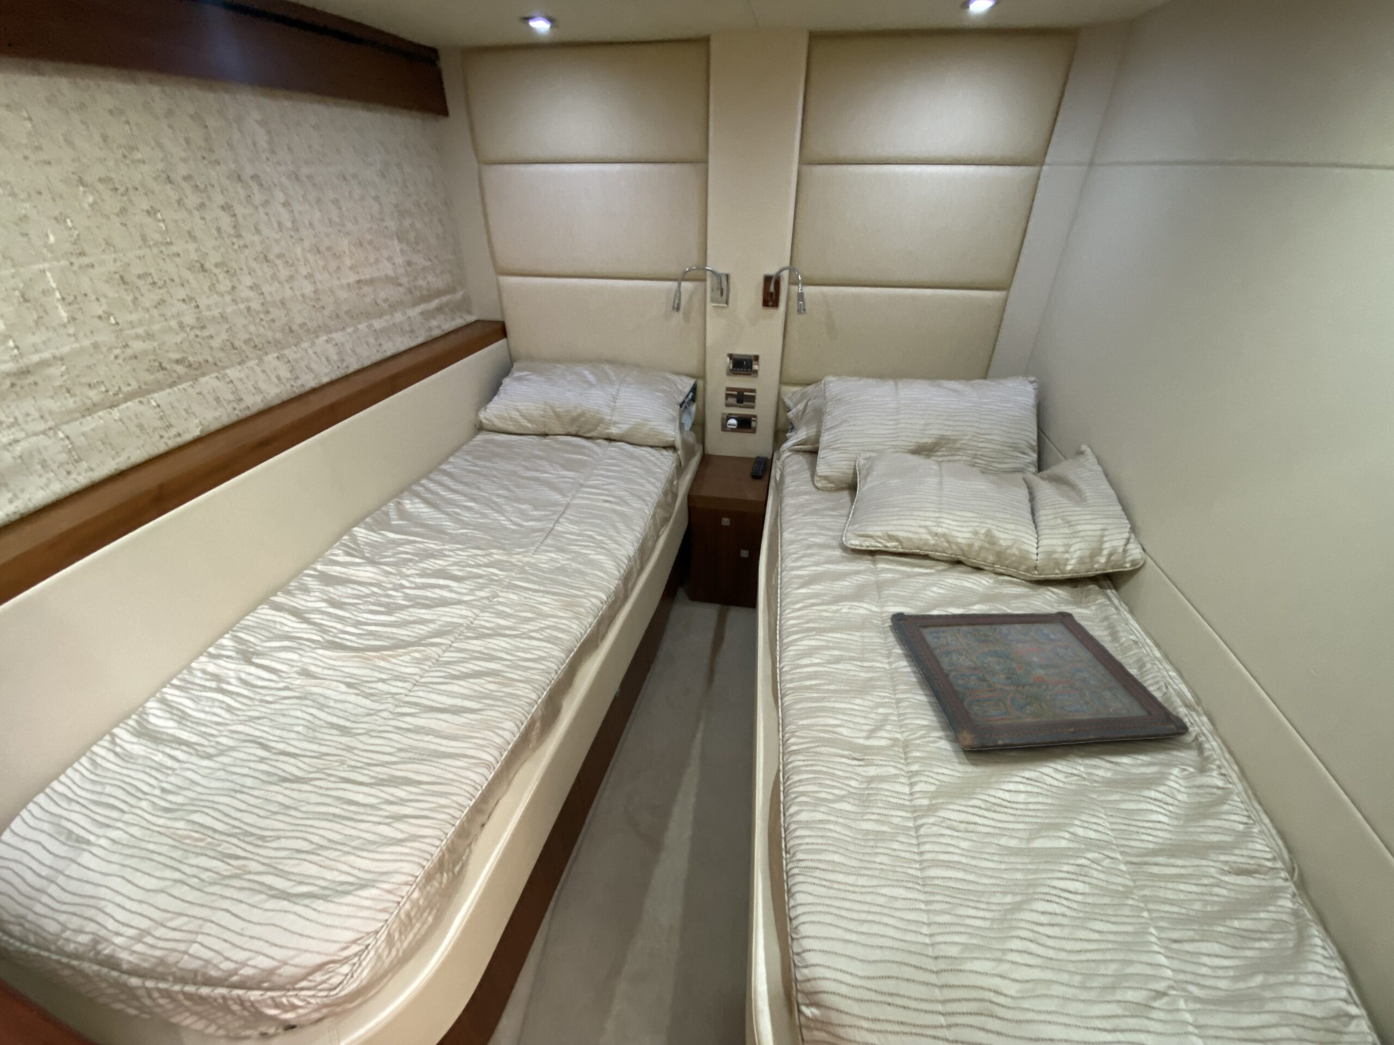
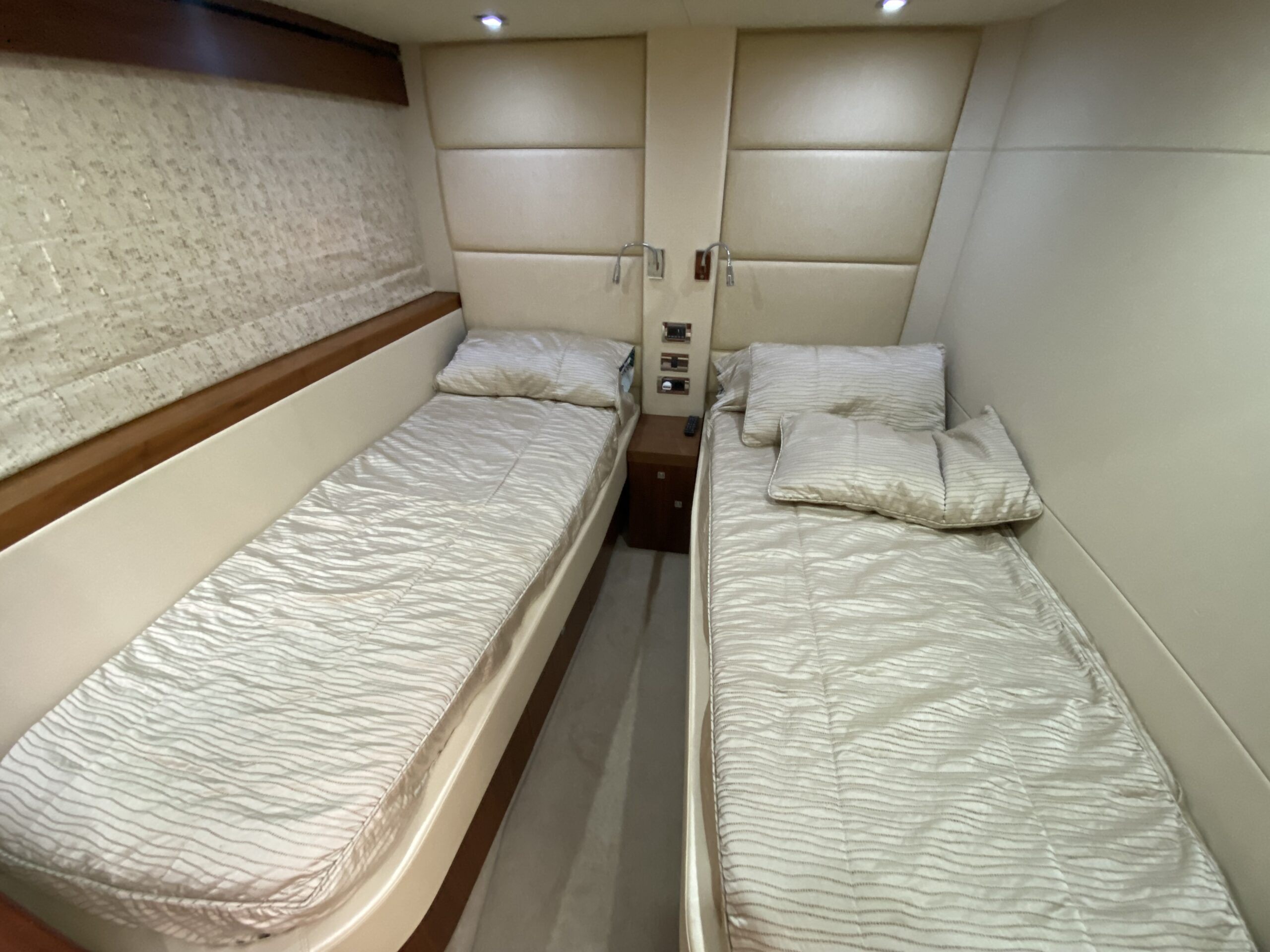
- serving tray [889,610,1190,751]
